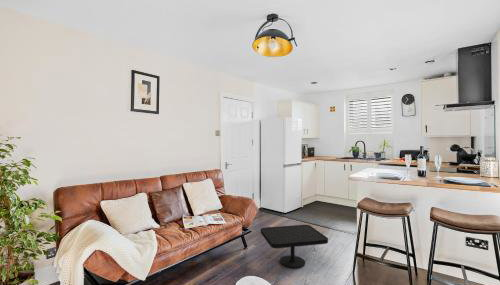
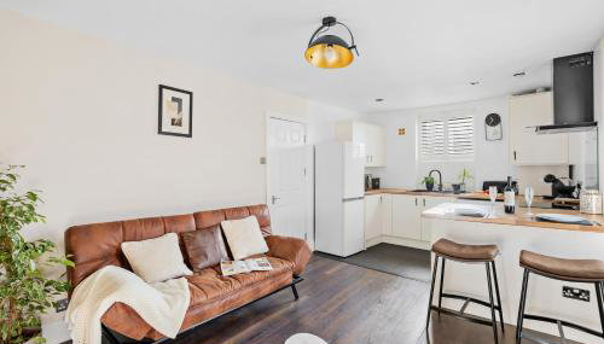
- side table [260,224,329,269]
